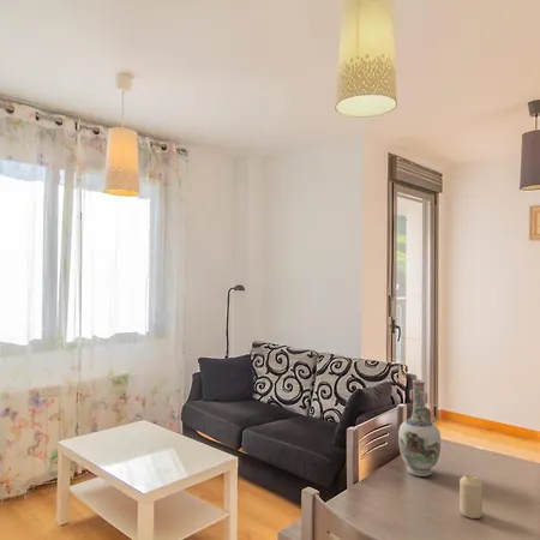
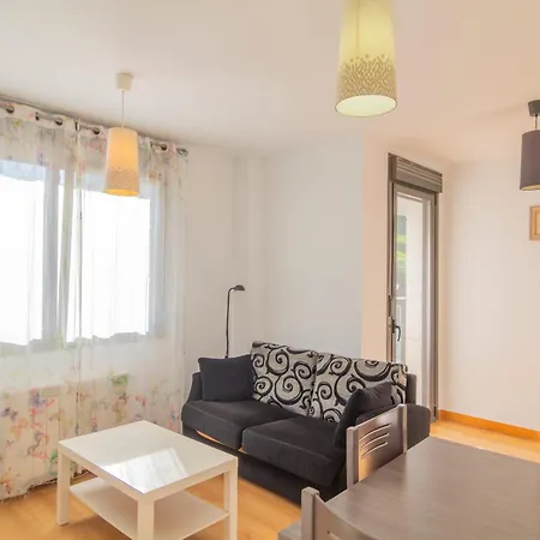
- candle [458,473,484,520]
- vase [397,378,442,478]
